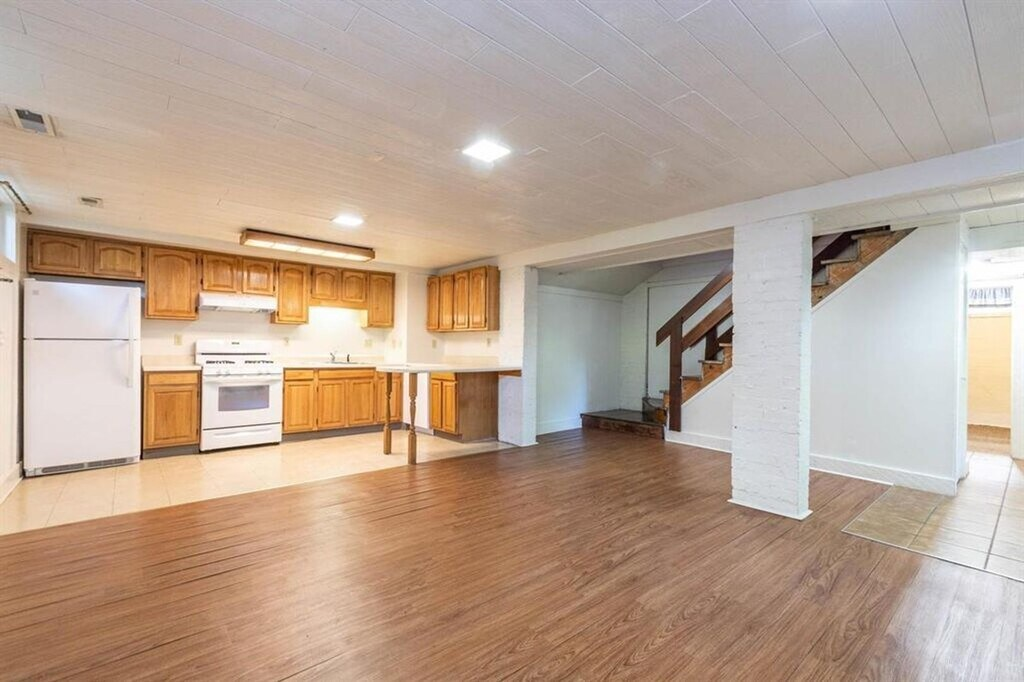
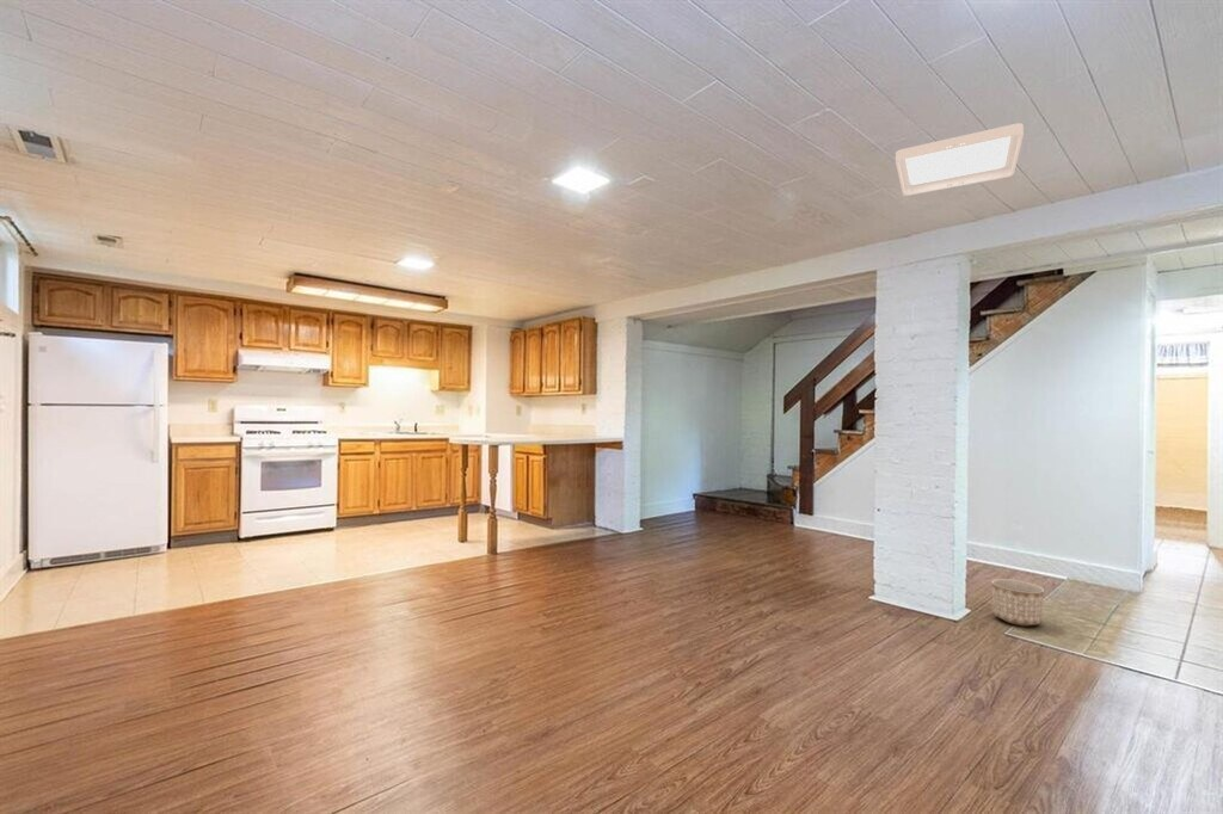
+ planter [990,578,1045,627]
+ ceiling light [895,122,1025,197]
